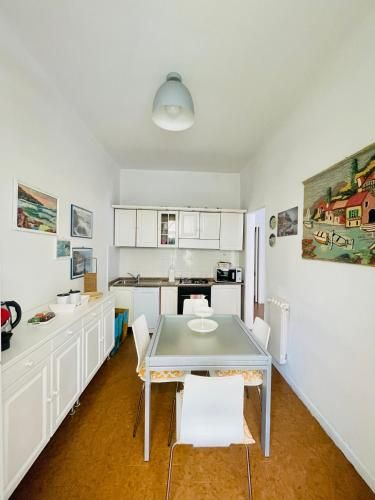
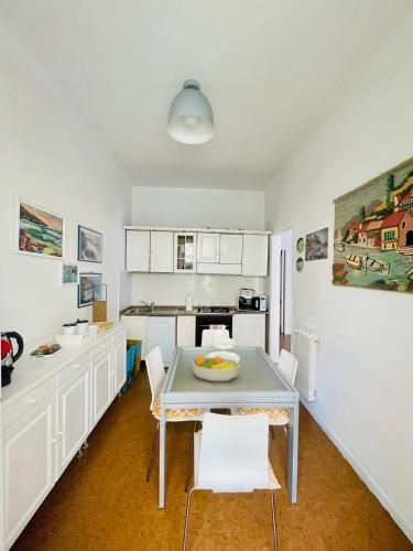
+ fruit bowl [191,355,241,382]
